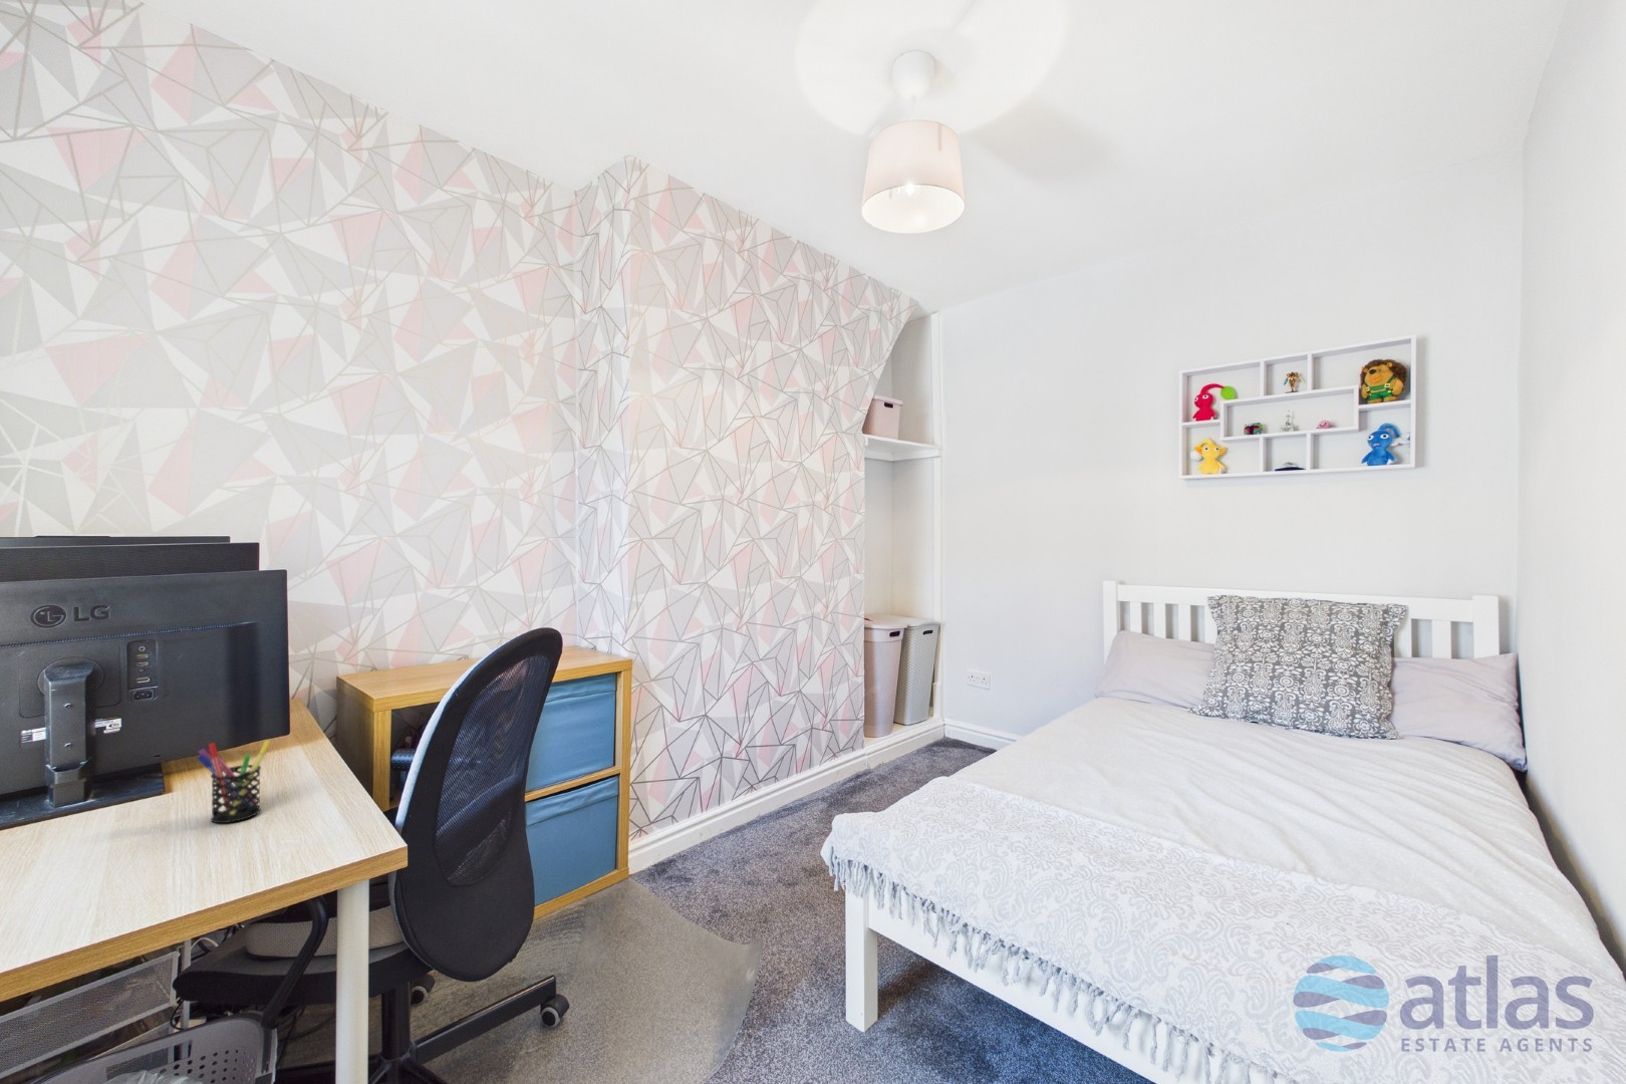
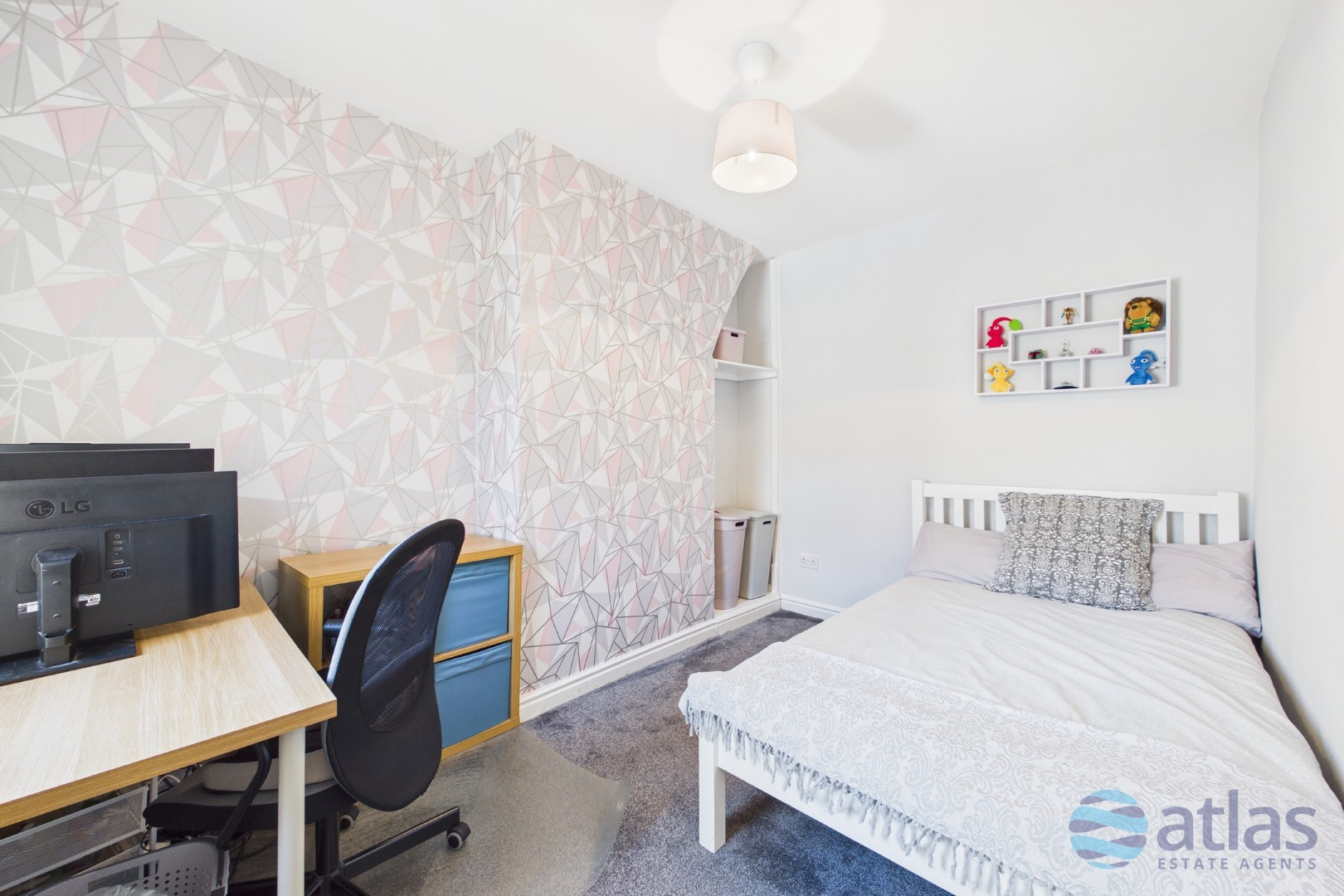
- pen holder [196,739,272,824]
